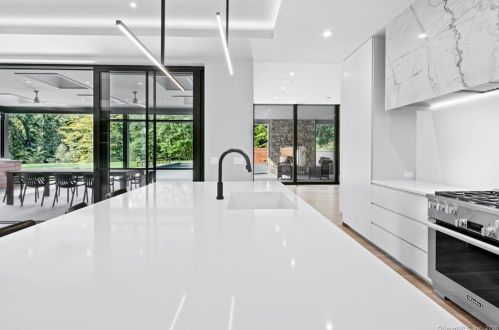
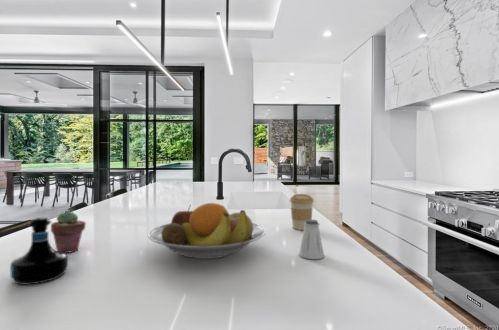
+ potted succulent [50,210,87,254]
+ saltshaker [298,219,325,260]
+ coffee cup [289,193,315,231]
+ tequila bottle [9,216,69,285]
+ fruit bowl [147,202,267,260]
